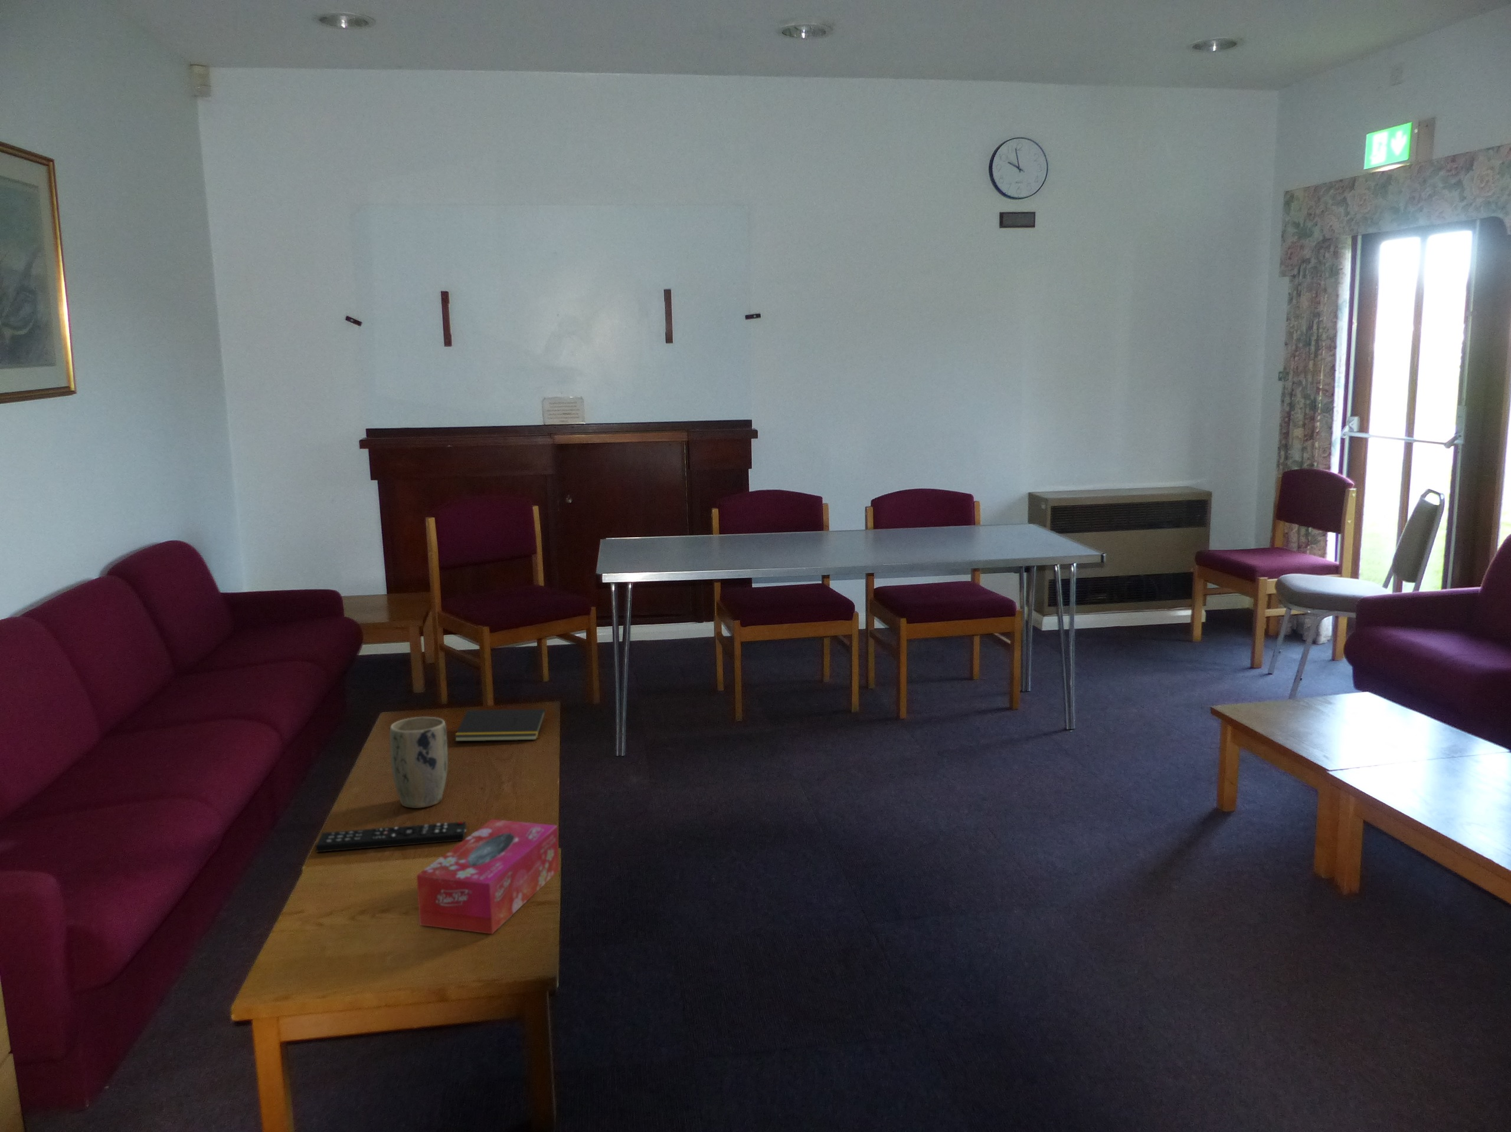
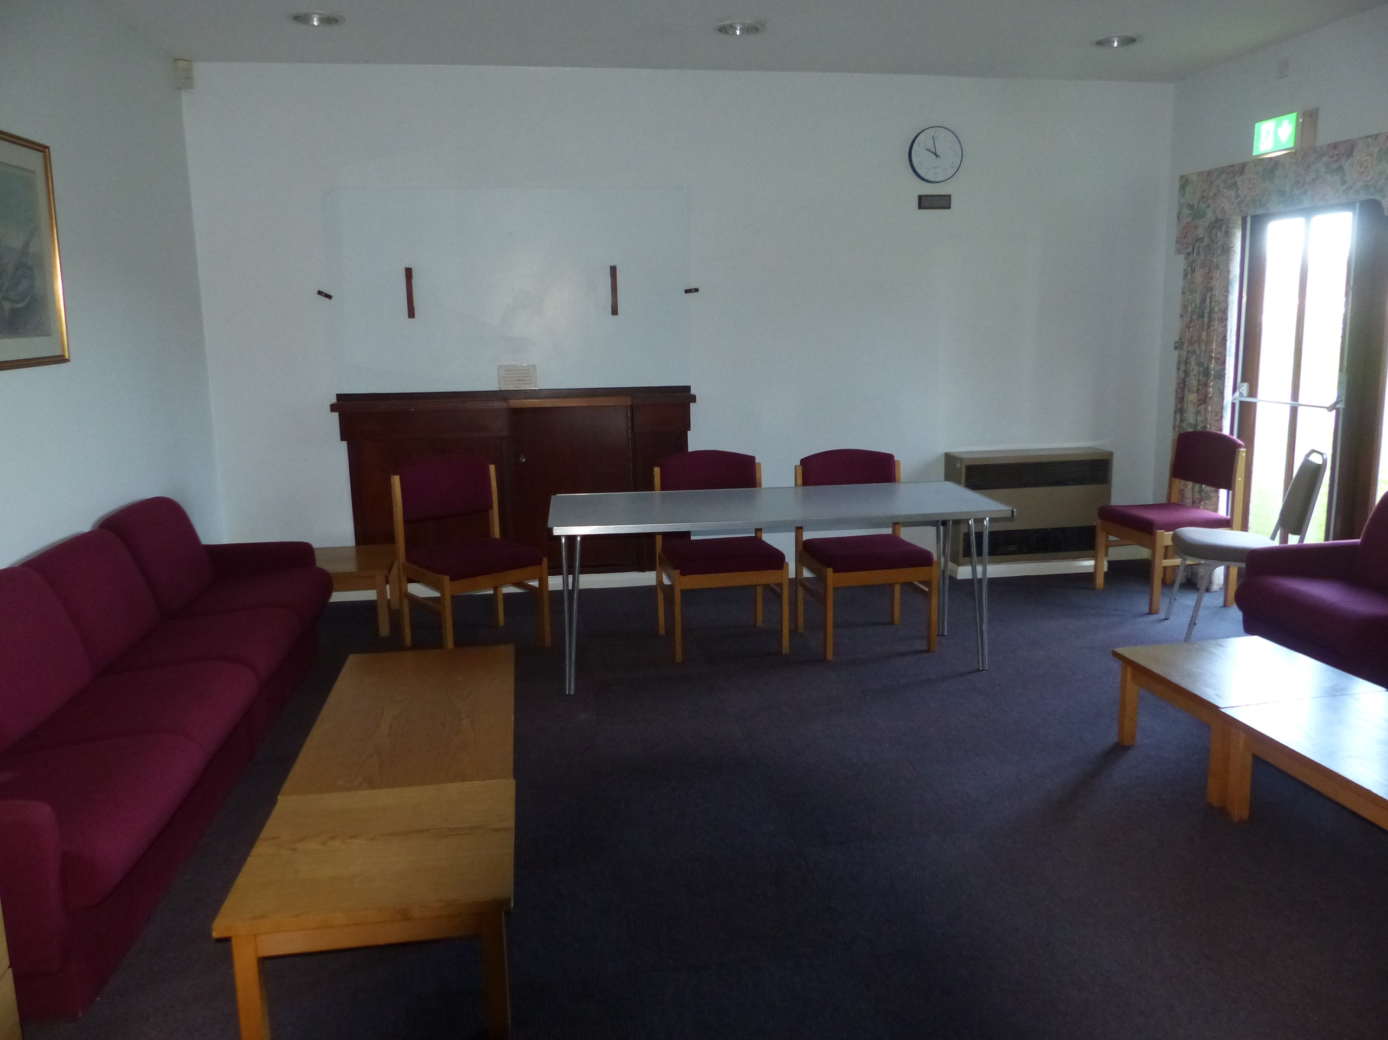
- notepad [453,708,546,742]
- tissue box [416,819,559,935]
- remote control [315,820,466,853]
- plant pot [389,716,449,809]
